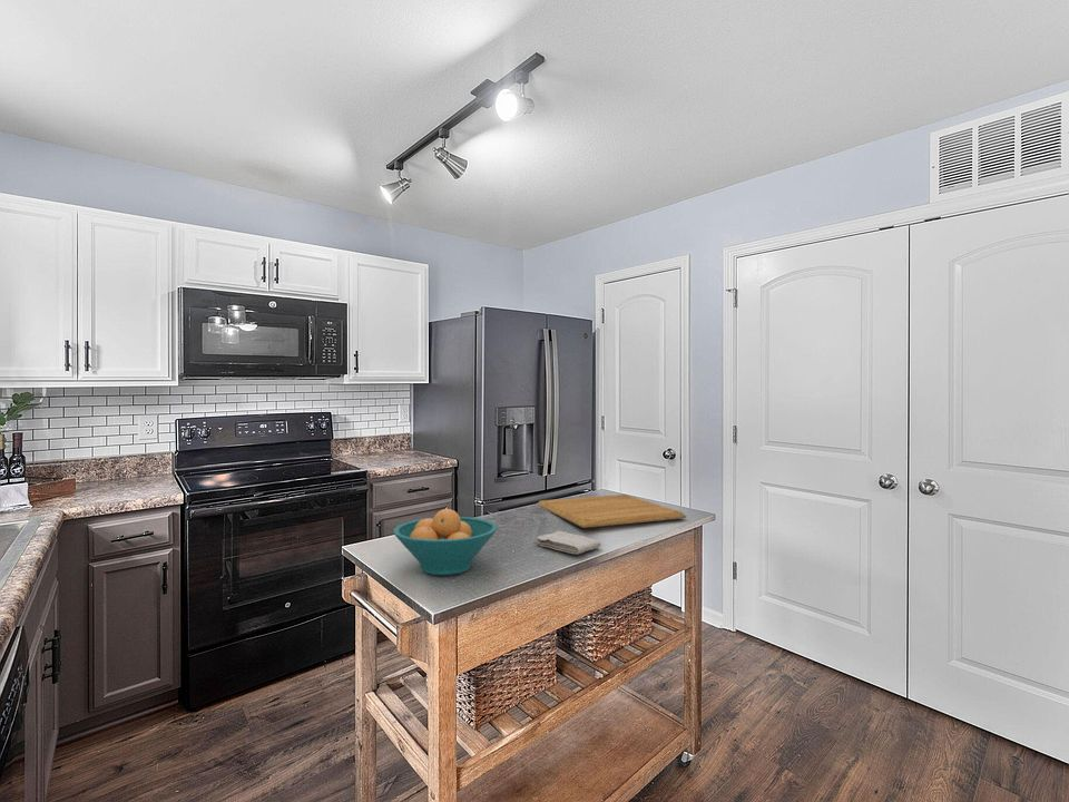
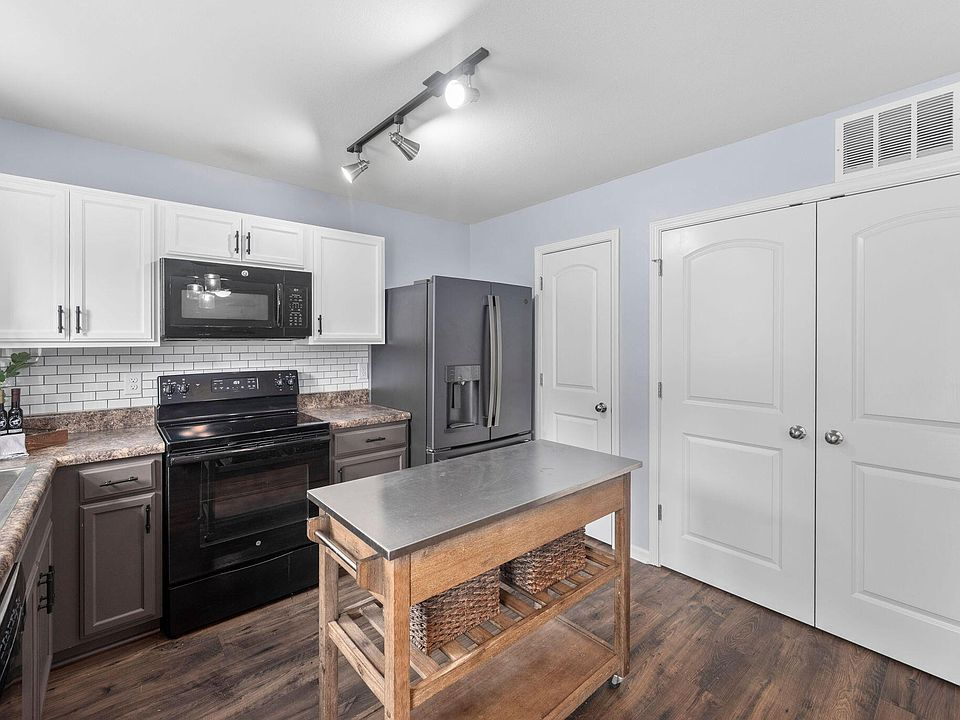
- fruit bowl [392,508,499,576]
- chopping board [537,493,687,529]
- washcloth [534,530,602,556]
